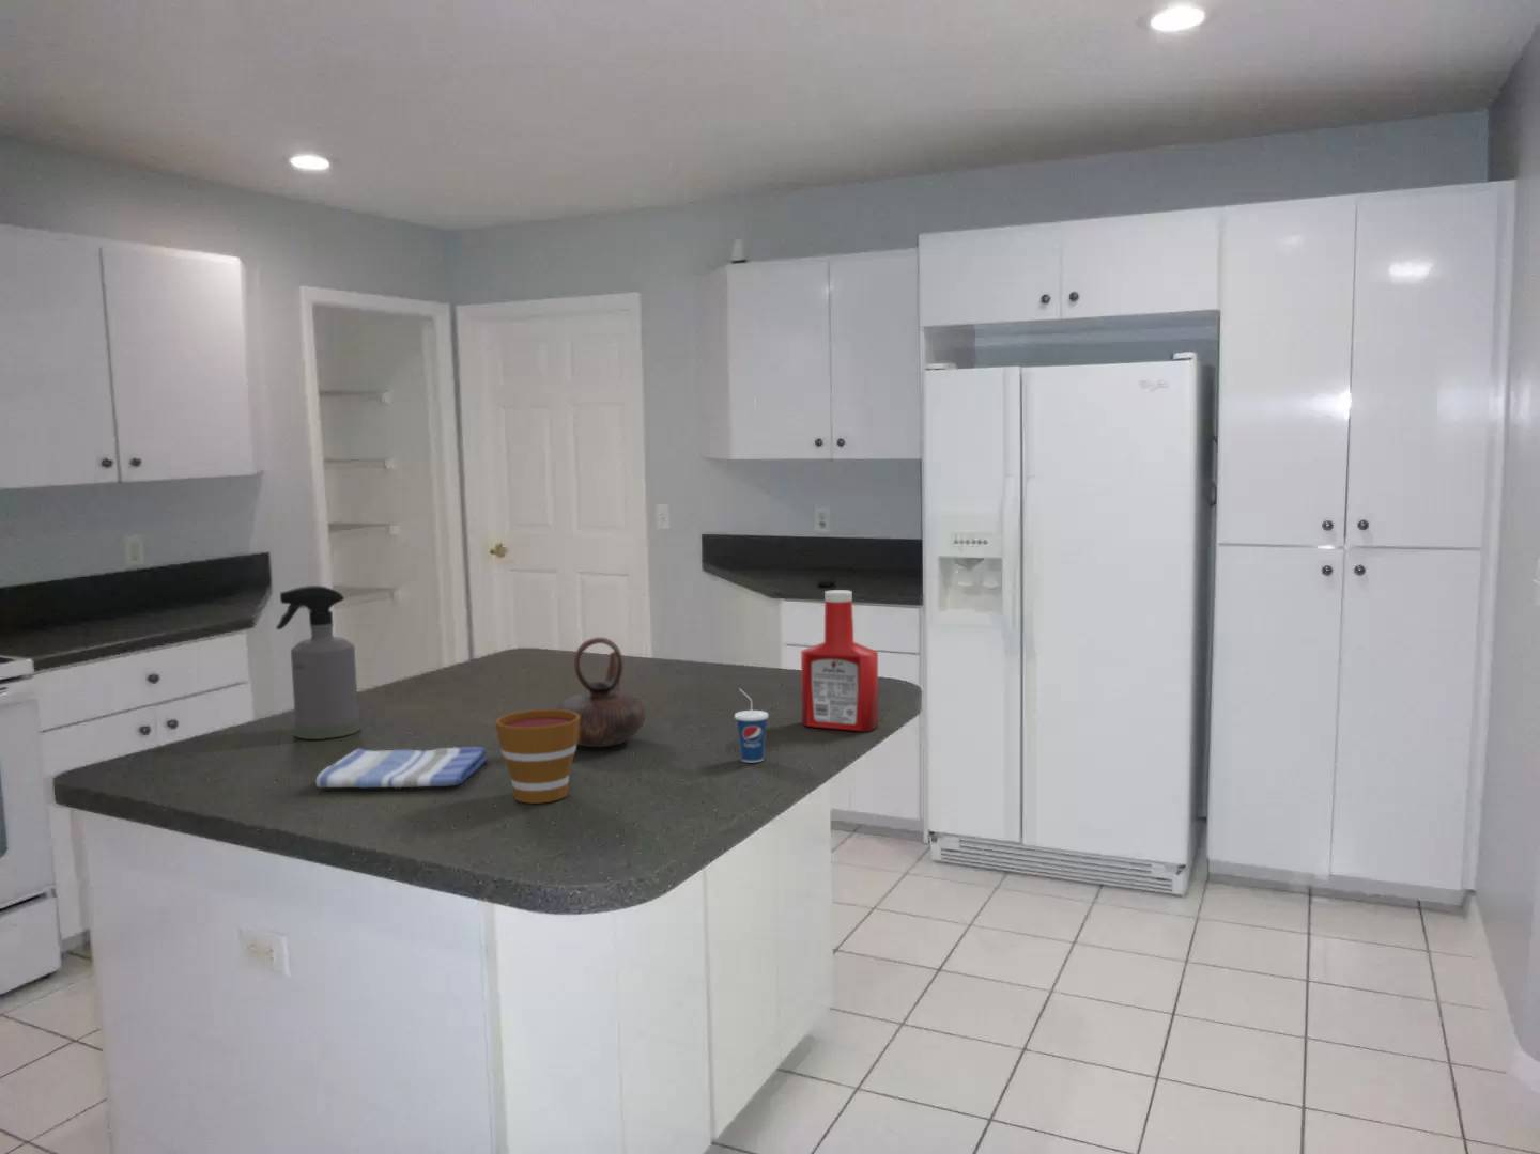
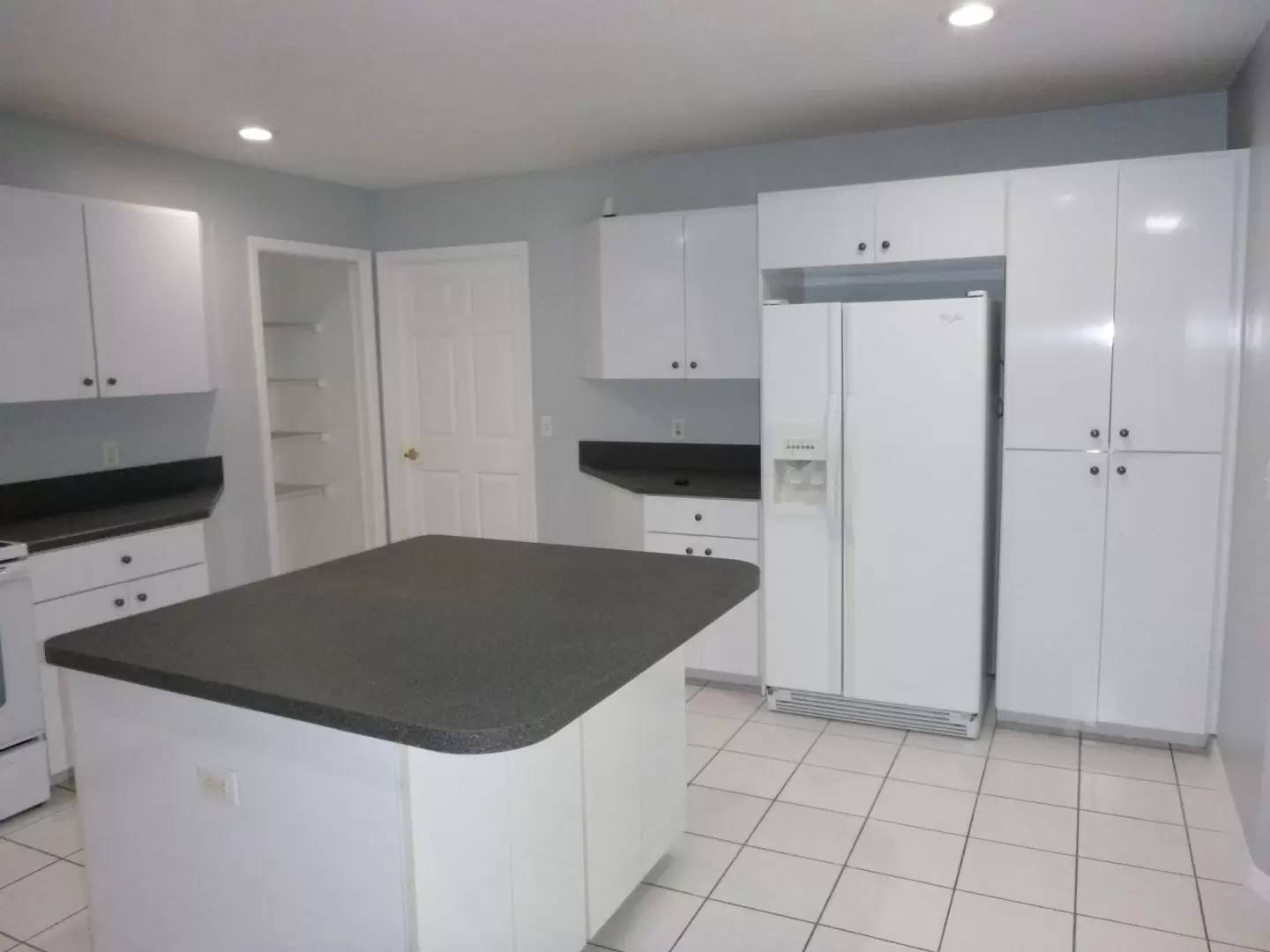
- cup [734,689,770,762]
- spray bottle [275,584,361,741]
- teapot [557,636,648,748]
- soap bottle [800,589,879,732]
- dish towel [314,745,489,789]
- cup [494,708,580,805]
